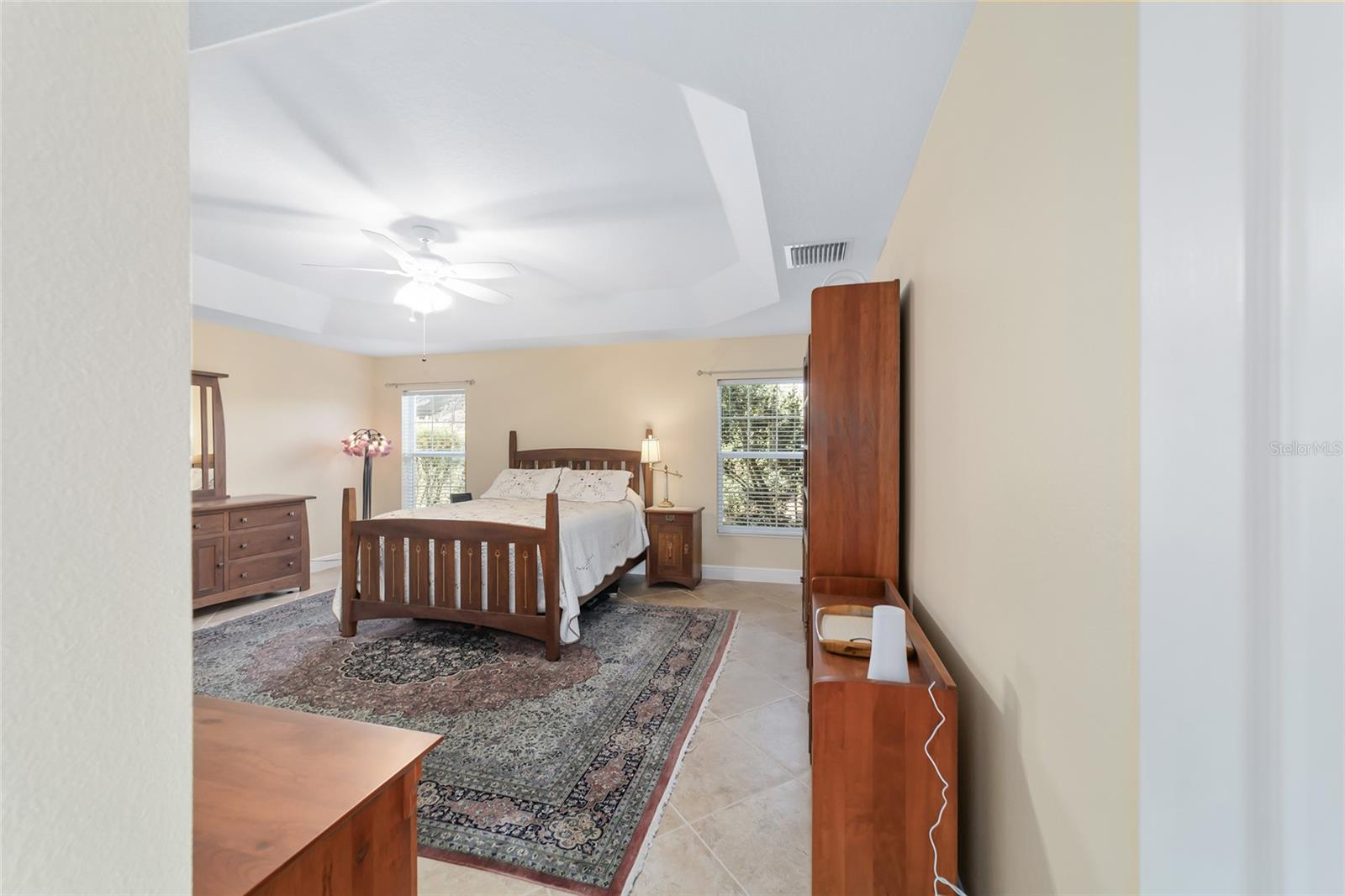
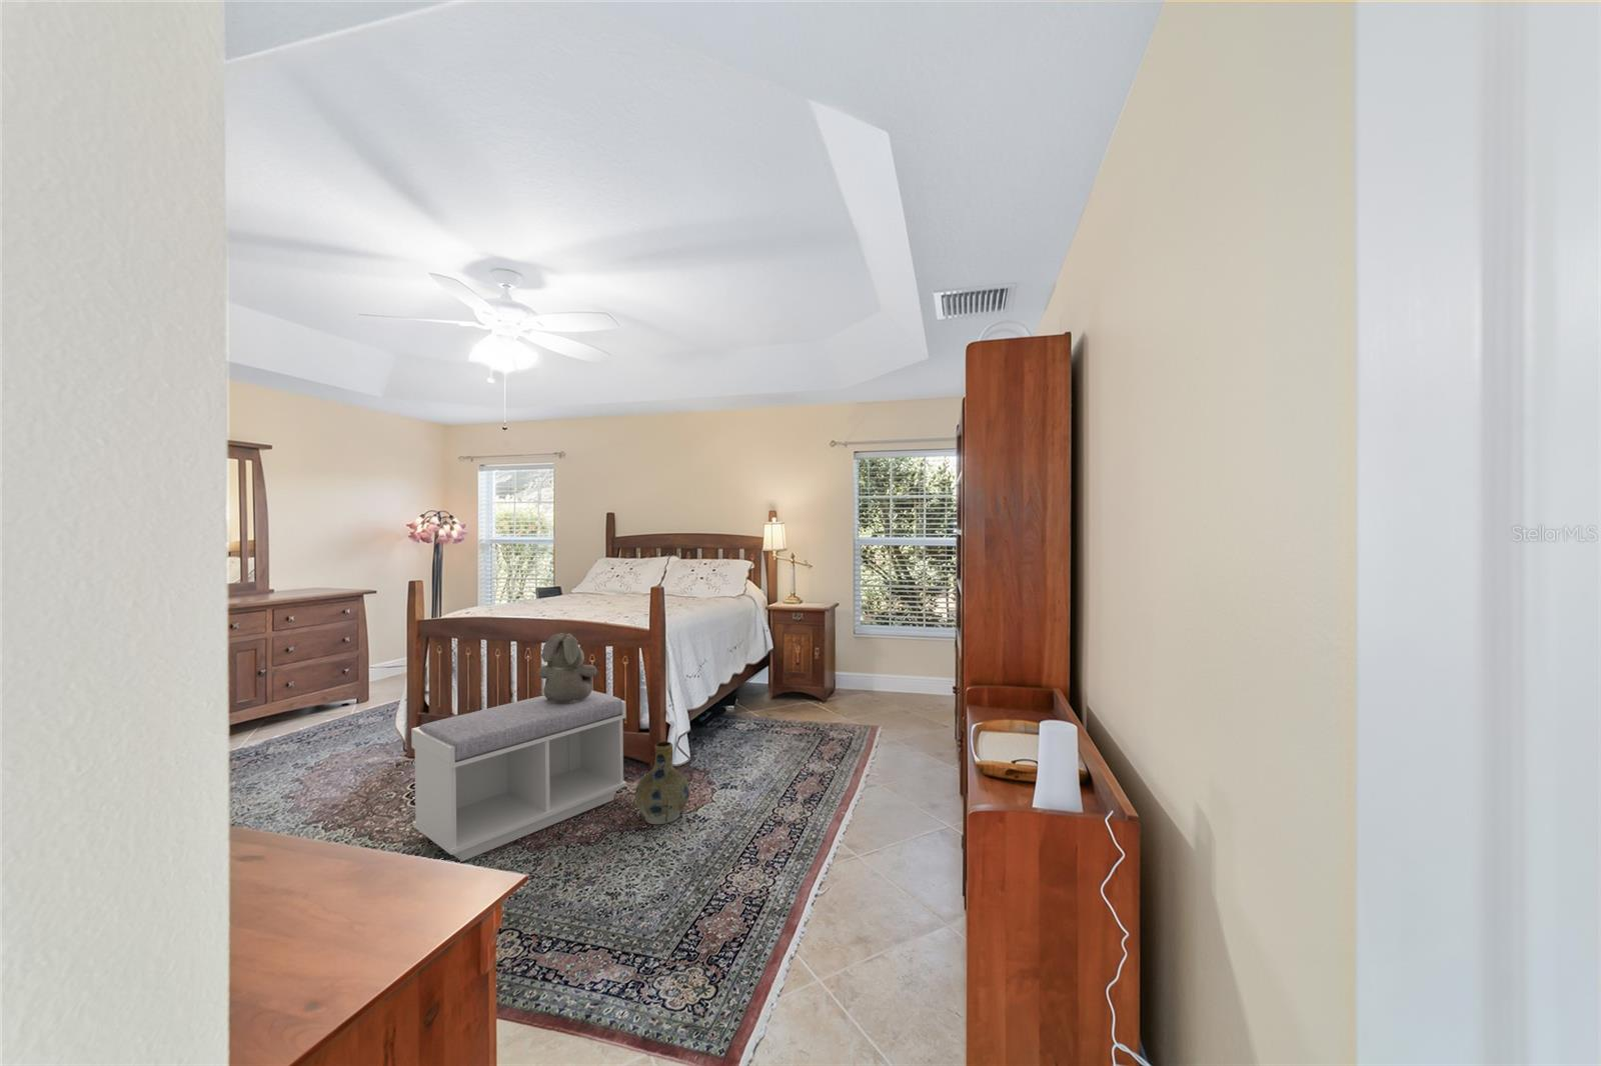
+ bench [411,690,627,863]
+ ceramic jug [634,741,690,824]
+ teddy bear [537,632,599,702]
